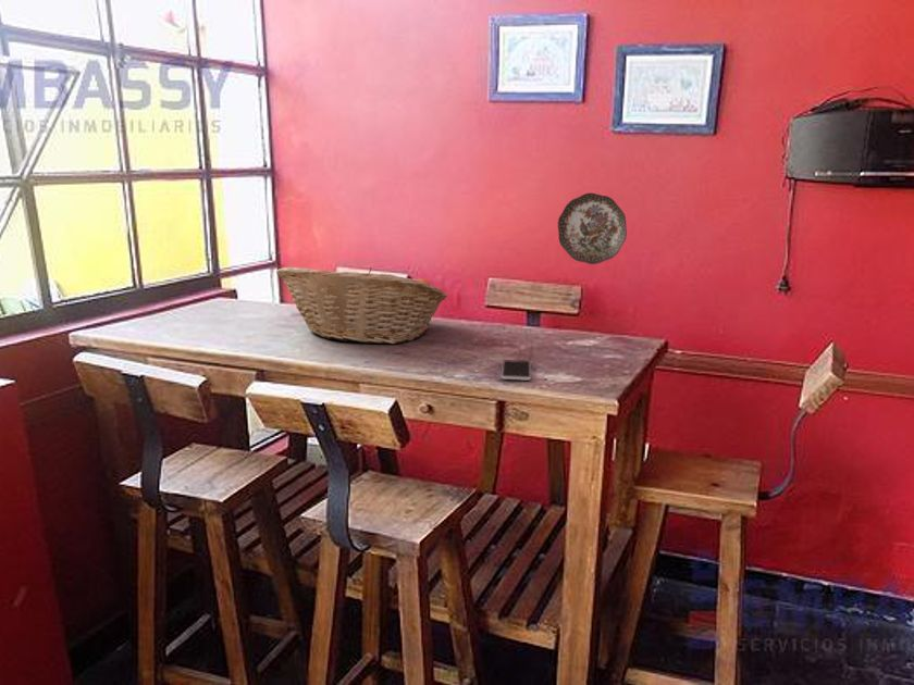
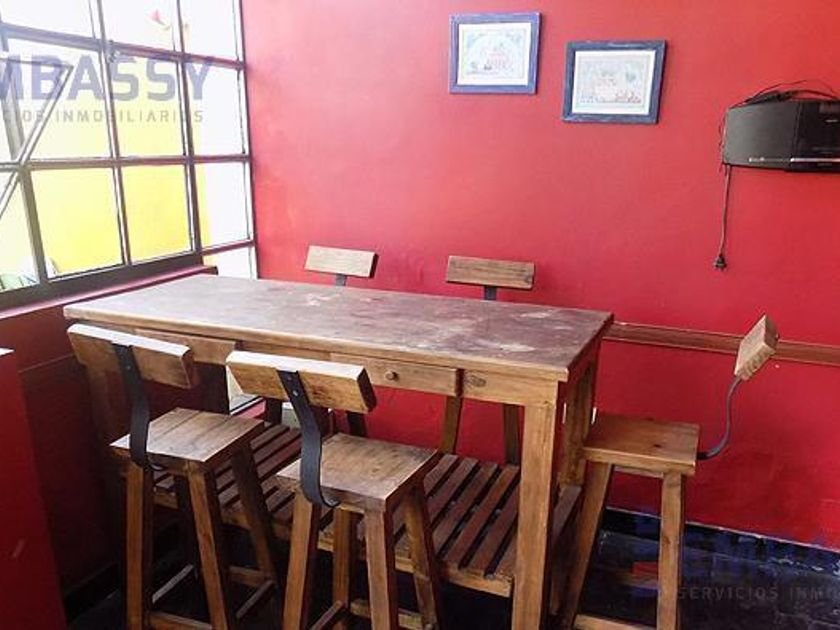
- decorative plate [557,192,628,265]
- smartphone [501,359,532,382]
- fruit basket [275,265,448,345]
